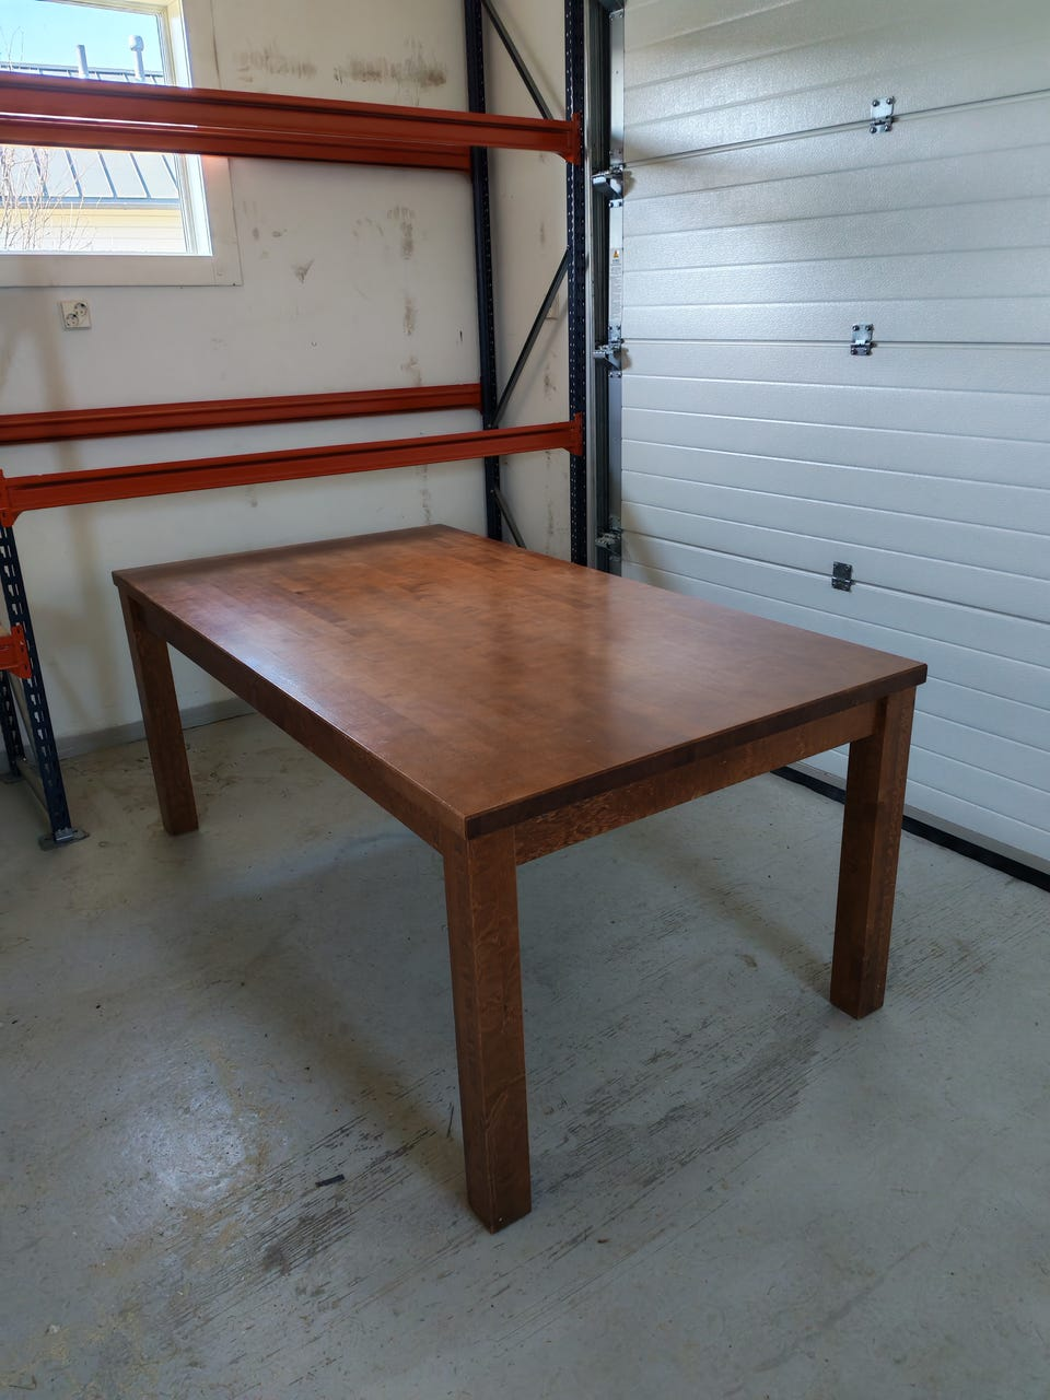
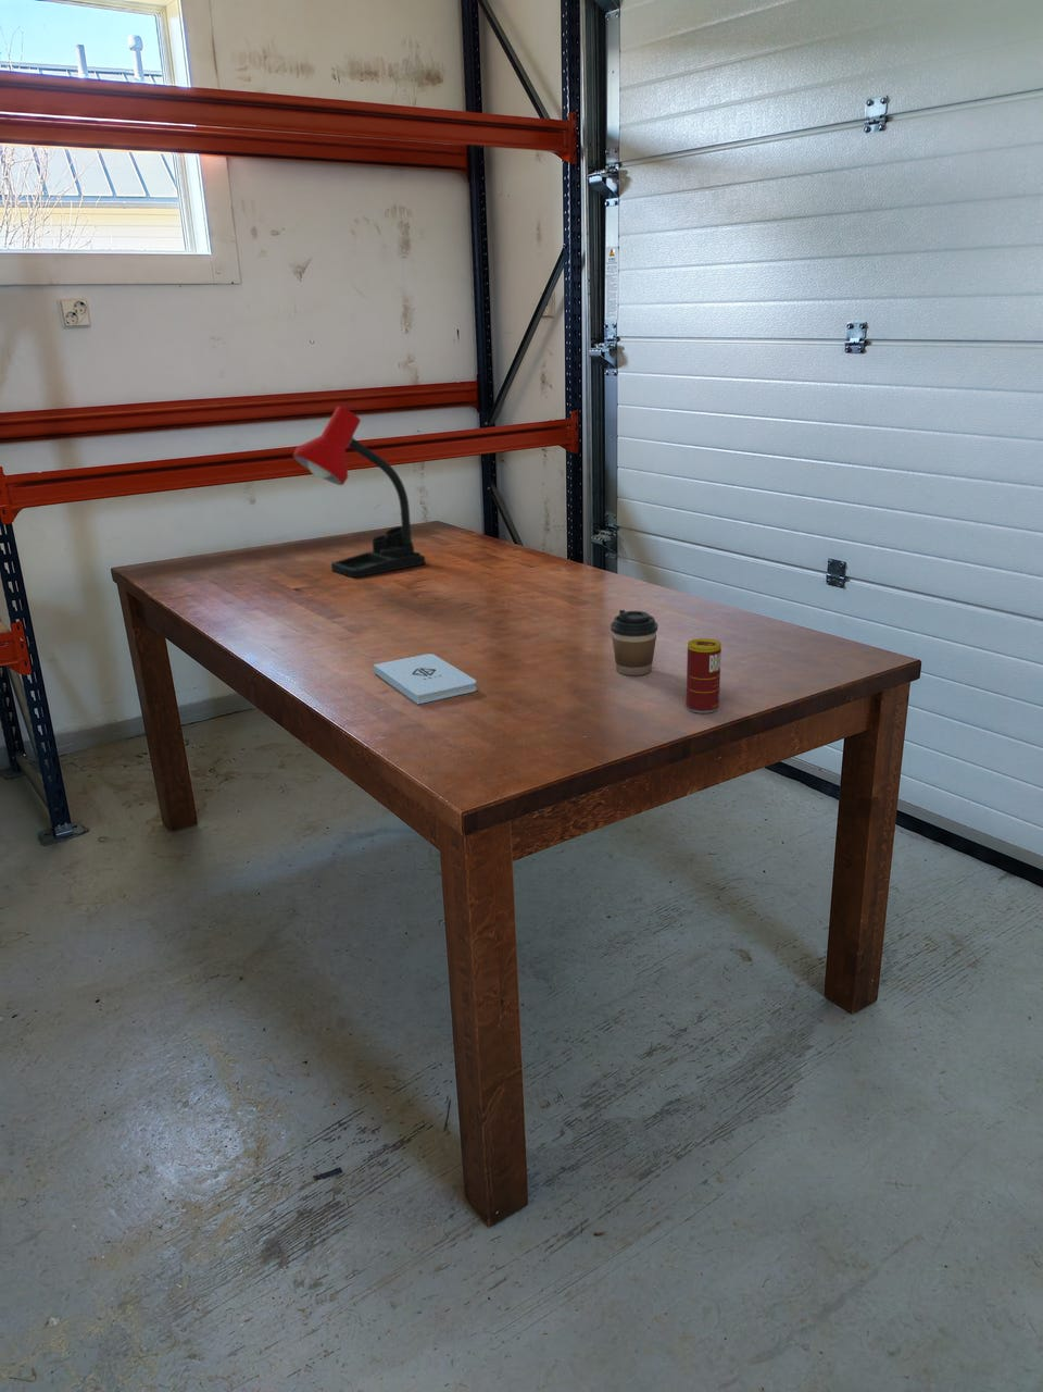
+ coffee cup [609,609,660,676]
+ desk lamp [293,406,426,579]
+ beverage can [686,637,722,715]
+ notepad [373,652,478,705]
